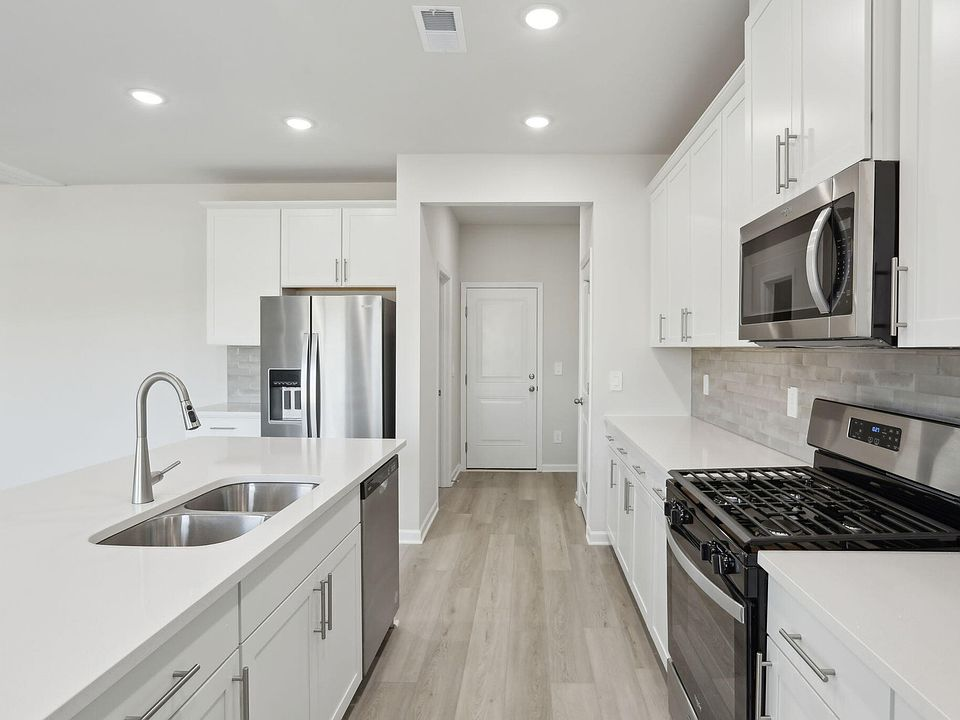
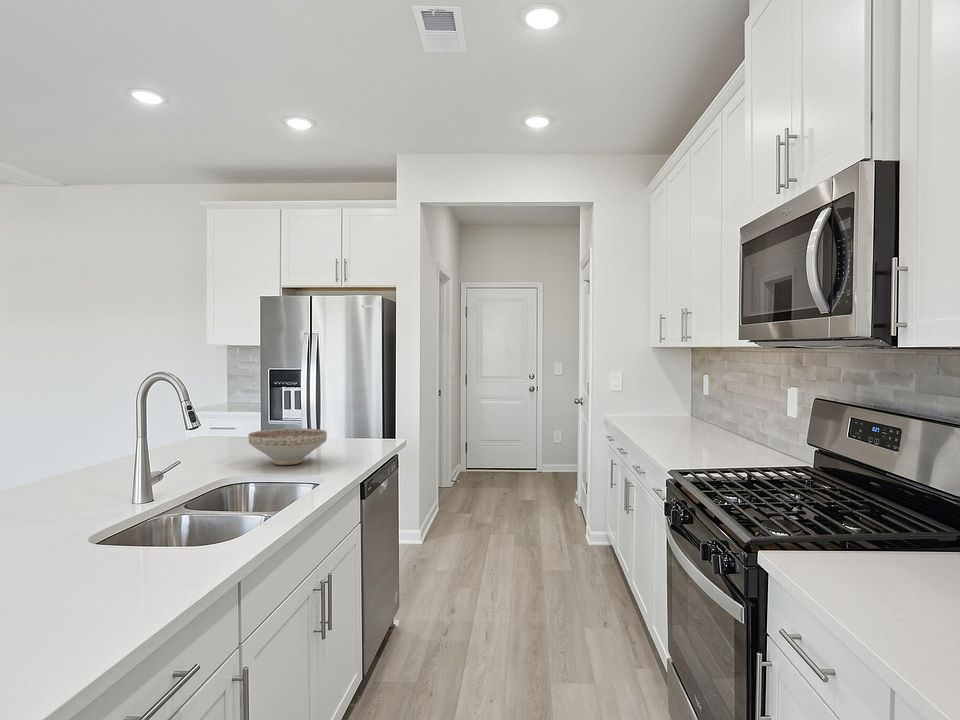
+ decorative bowl [247,428,328,466]
